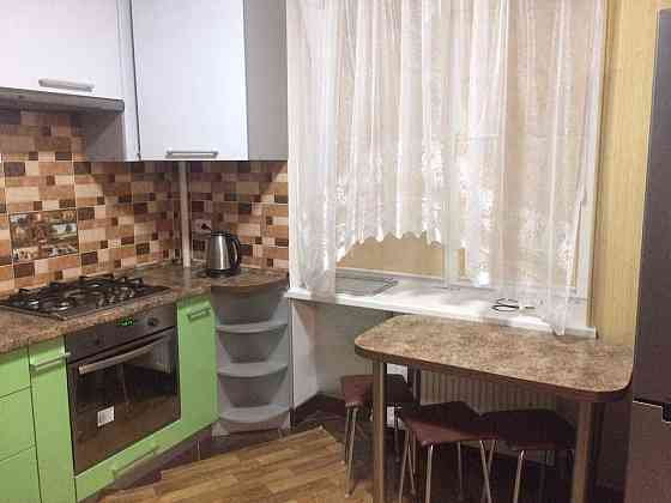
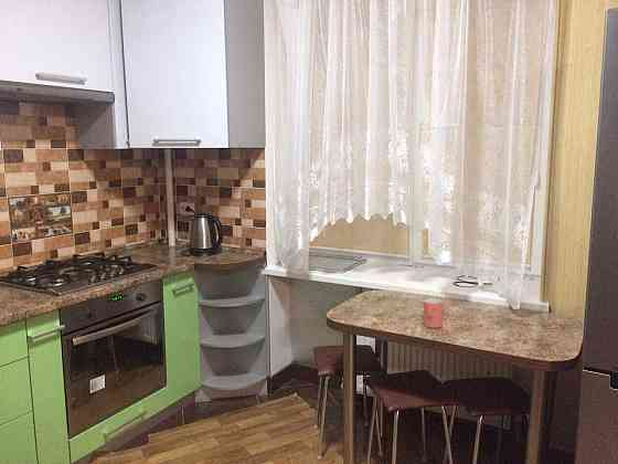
+ cup [423,298,445,329]
